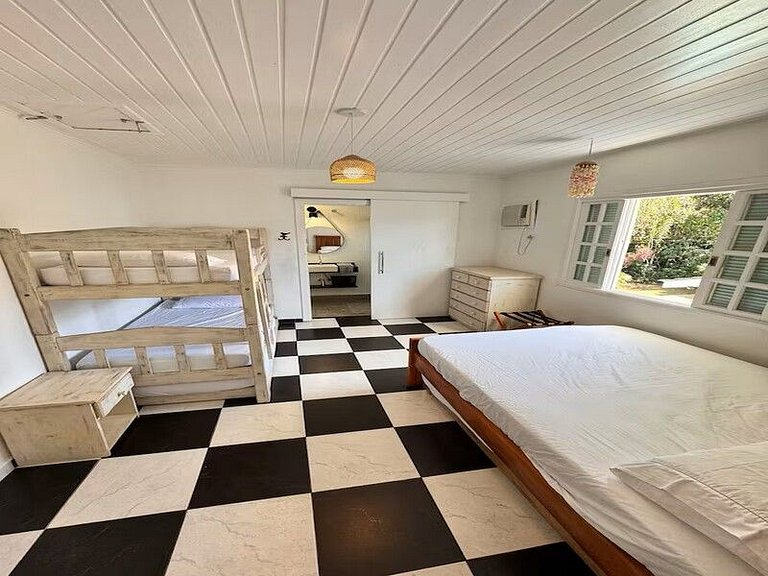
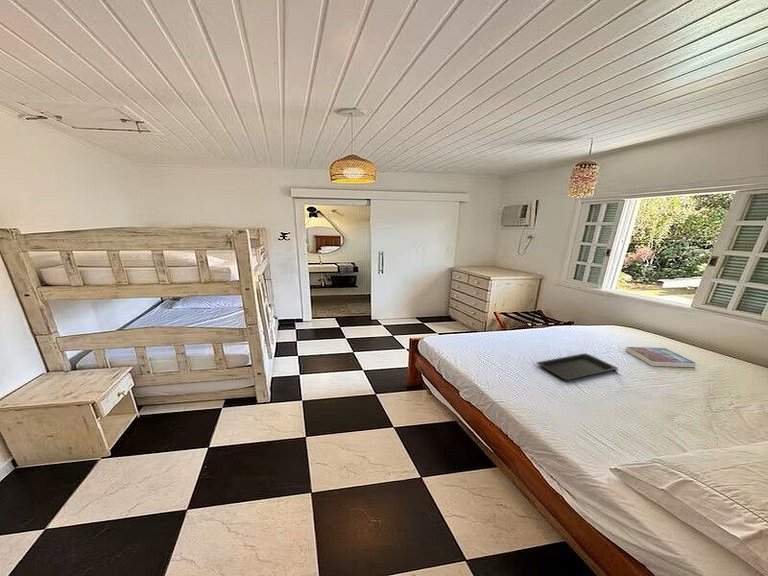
+ serving tray [536,352,619,381]
+ book [625,346,697,369]
